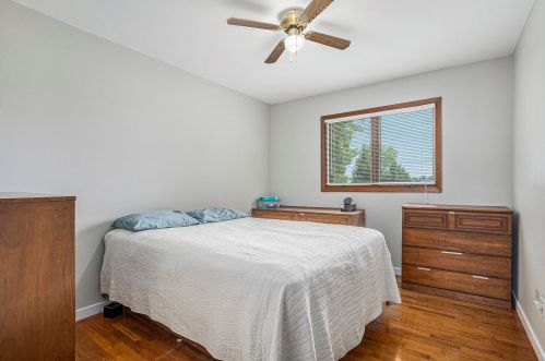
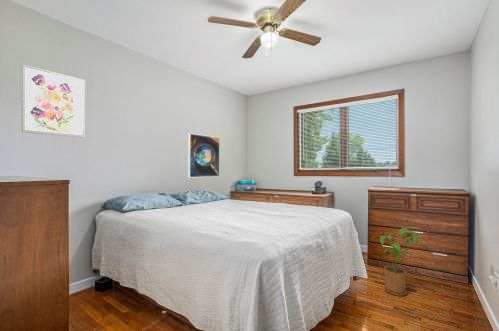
+ house plant [379,227,424,297]
+ wall art [20,63,86,138]
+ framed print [187,132,221,178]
